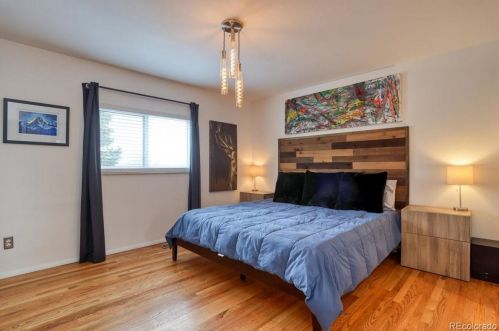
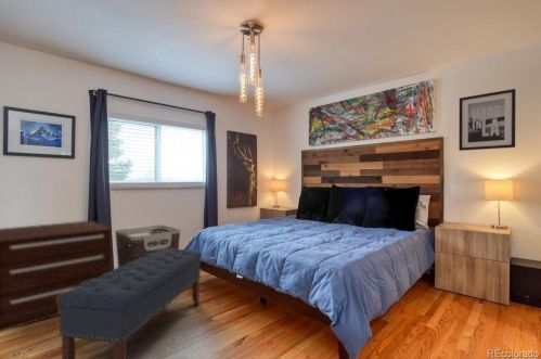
+ wall art [458,88,517,152]
+ bench [57,248,203,359]
+ clothes hamper [114,223,182,268]
+ dresser [0,220,113,334]
